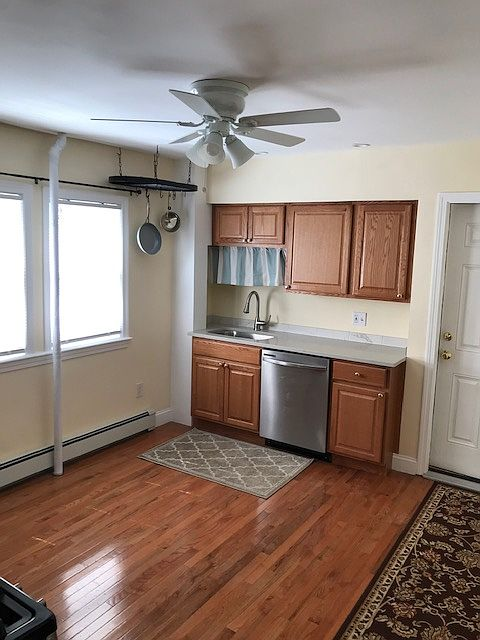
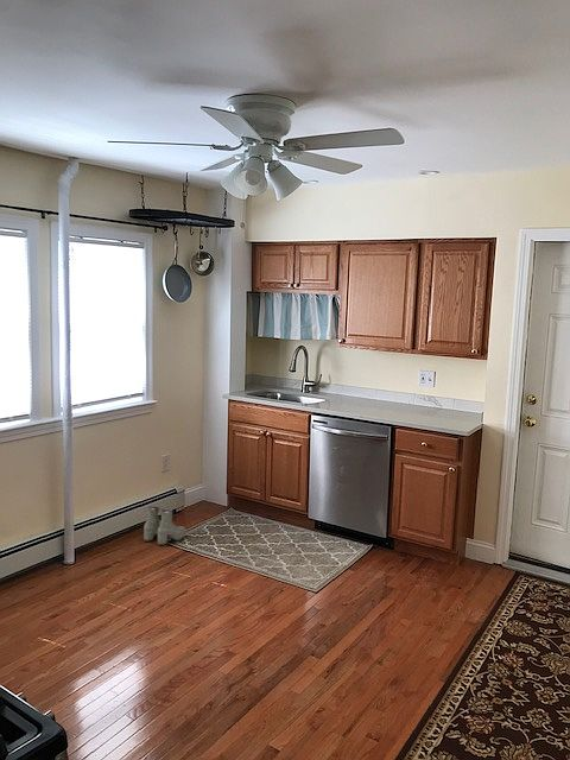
+ boots [142,506,186,546]
